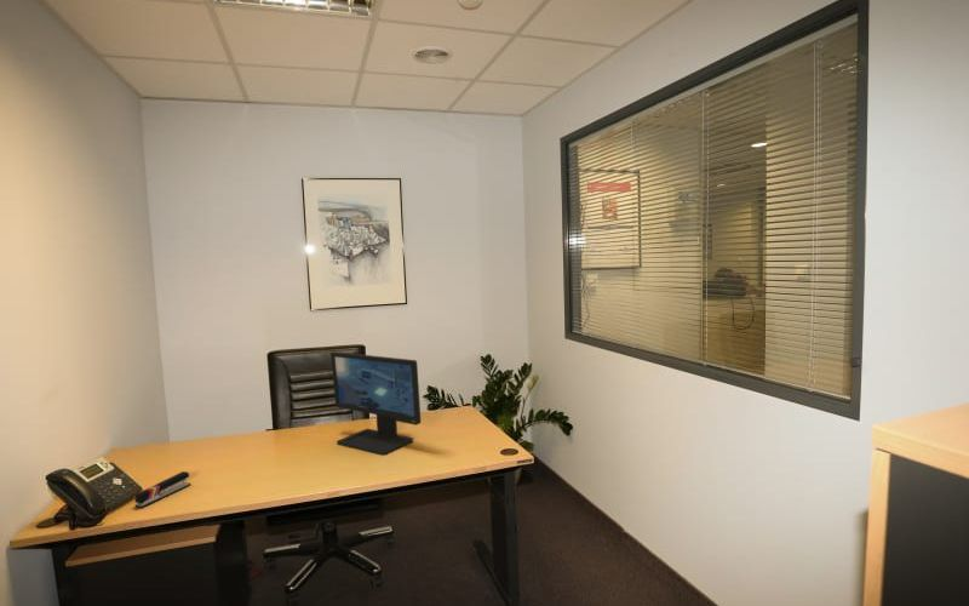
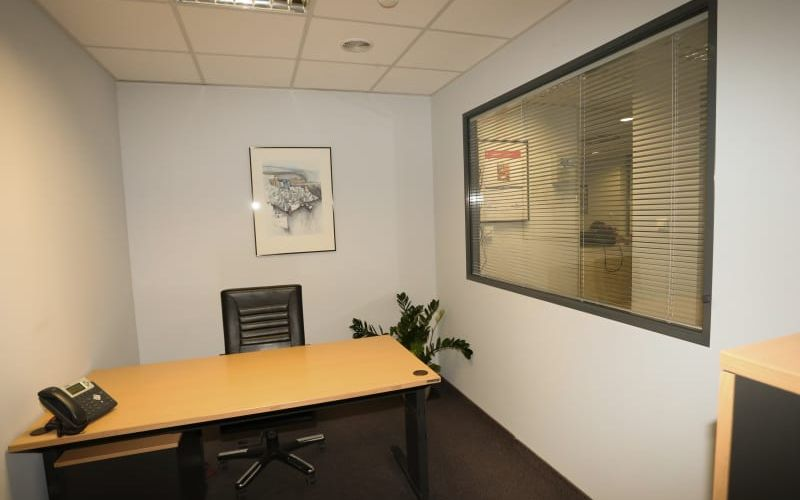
- stapler [133,470,191,509]
- computer monitor [329,350,423,457]
